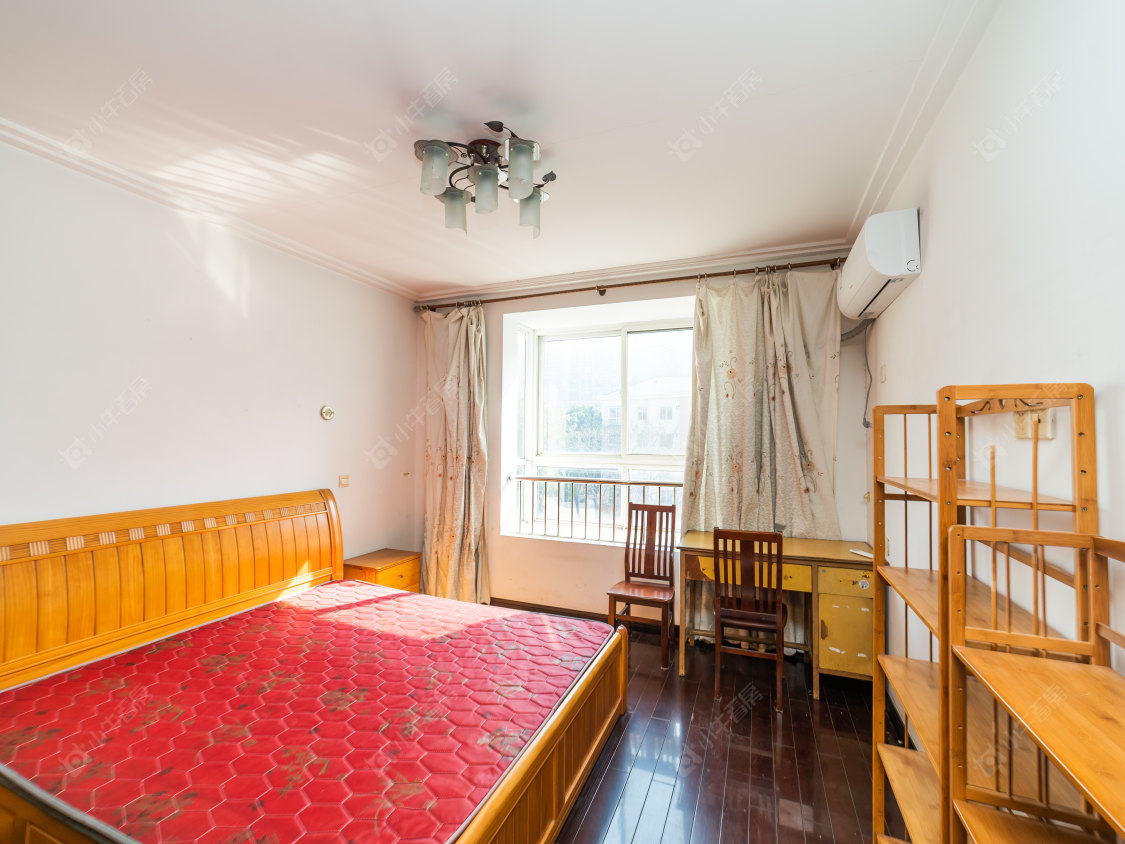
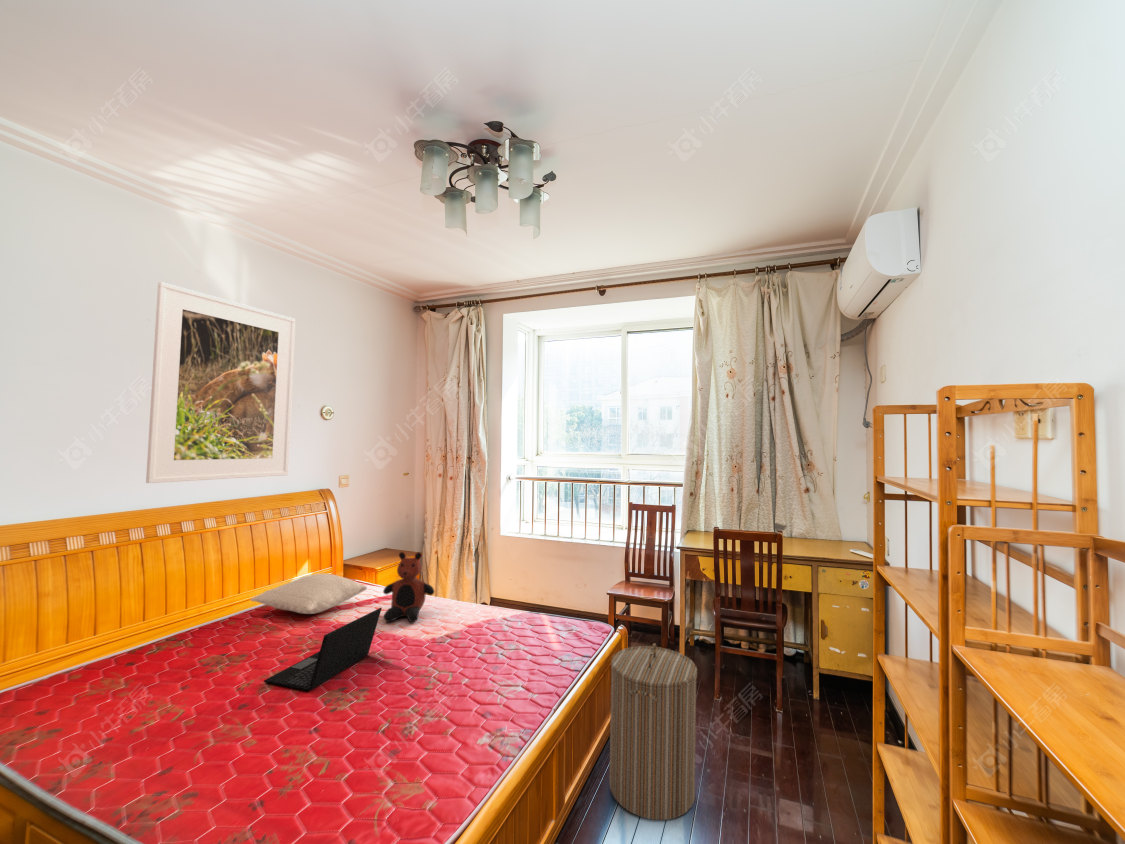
+ pillow [249,572,368,615]
+ teddy bear [382,551,436,623]
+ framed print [145,281,296,484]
+ laundry hamper [608,642,698,821]
+ laptop [263,607,383,692]
